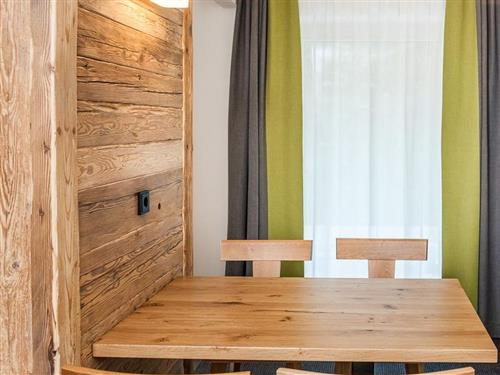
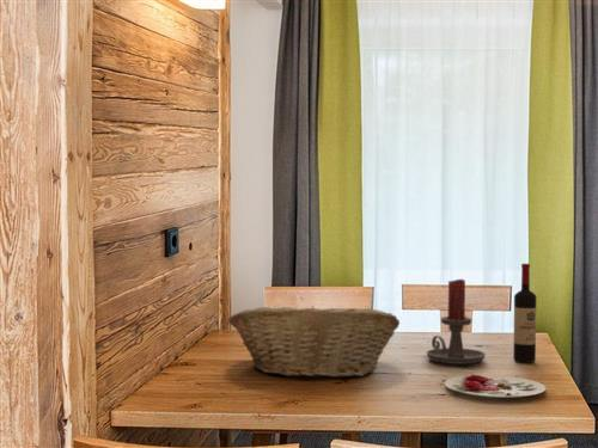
+ plate [444,374,547,399]
+ wine bottle [512,263,537,363]
+ candle holder [426,278,487,366]
+ fruit basket [228,305,401,379]
